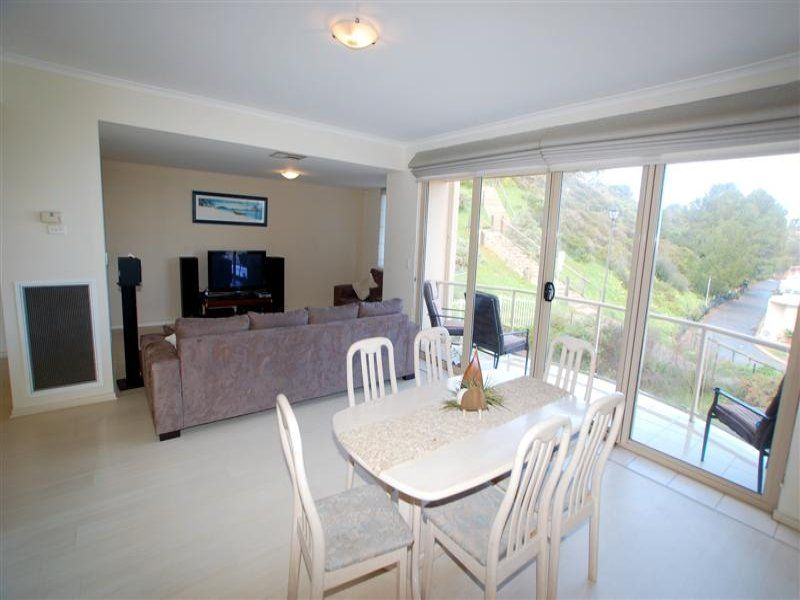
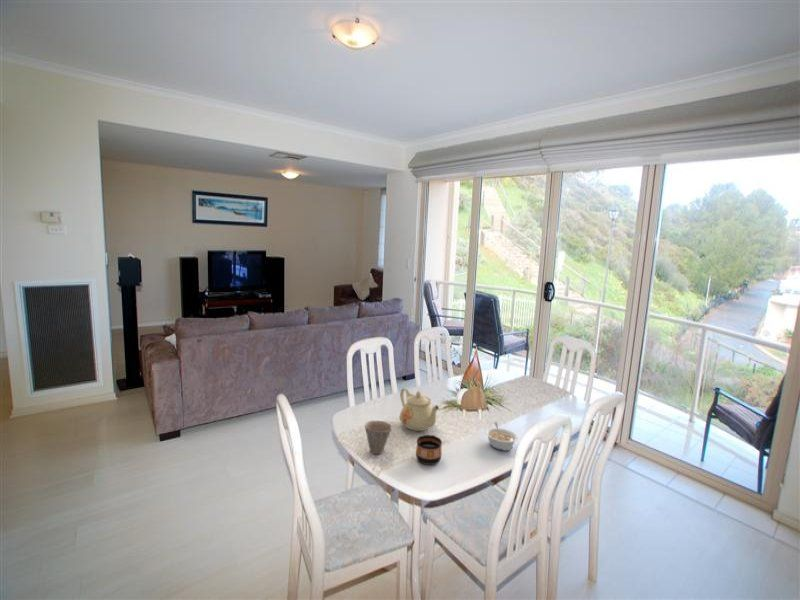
+ cup [364,420,393,455]
+ cup [415,434,443,466]
+ teapot [399,387,440,432]
+ legume [484,422,519,452]
